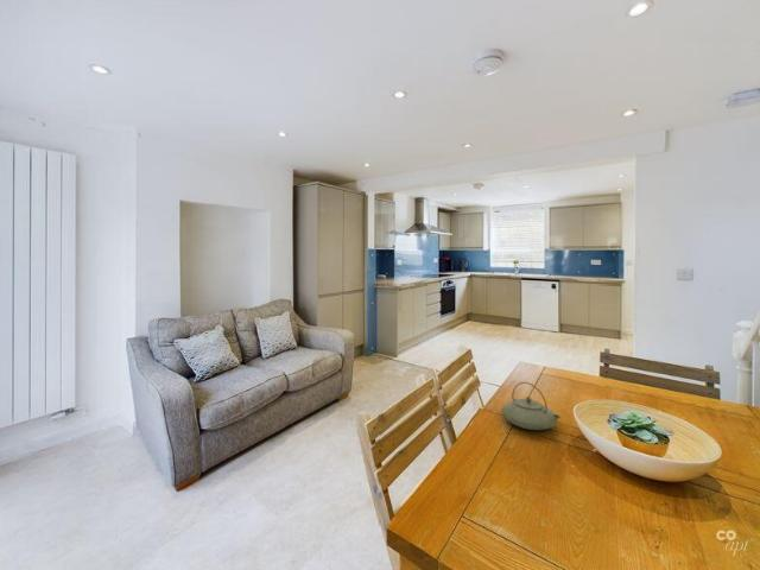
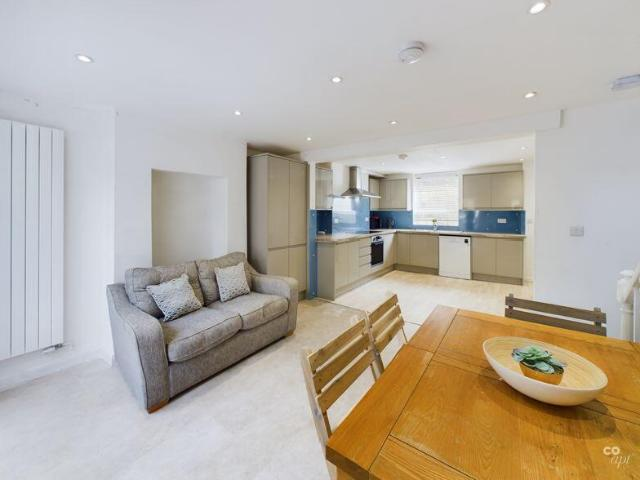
- teapot [500,381,562,431]
